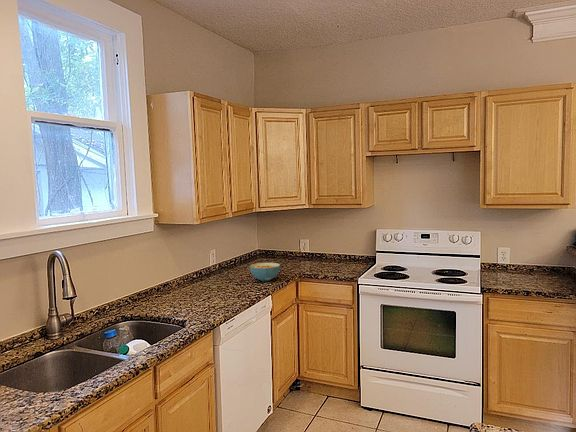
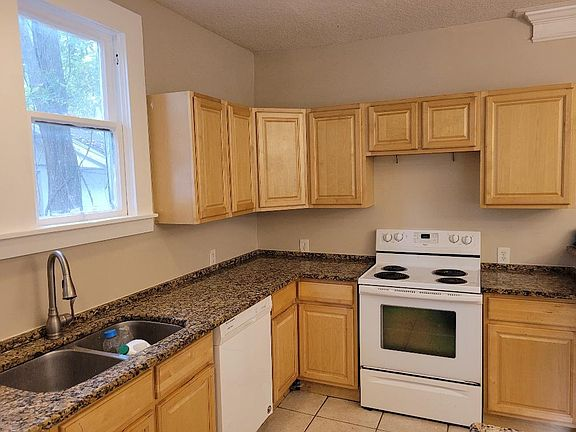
- cereal bowl [249,262,281,282]
